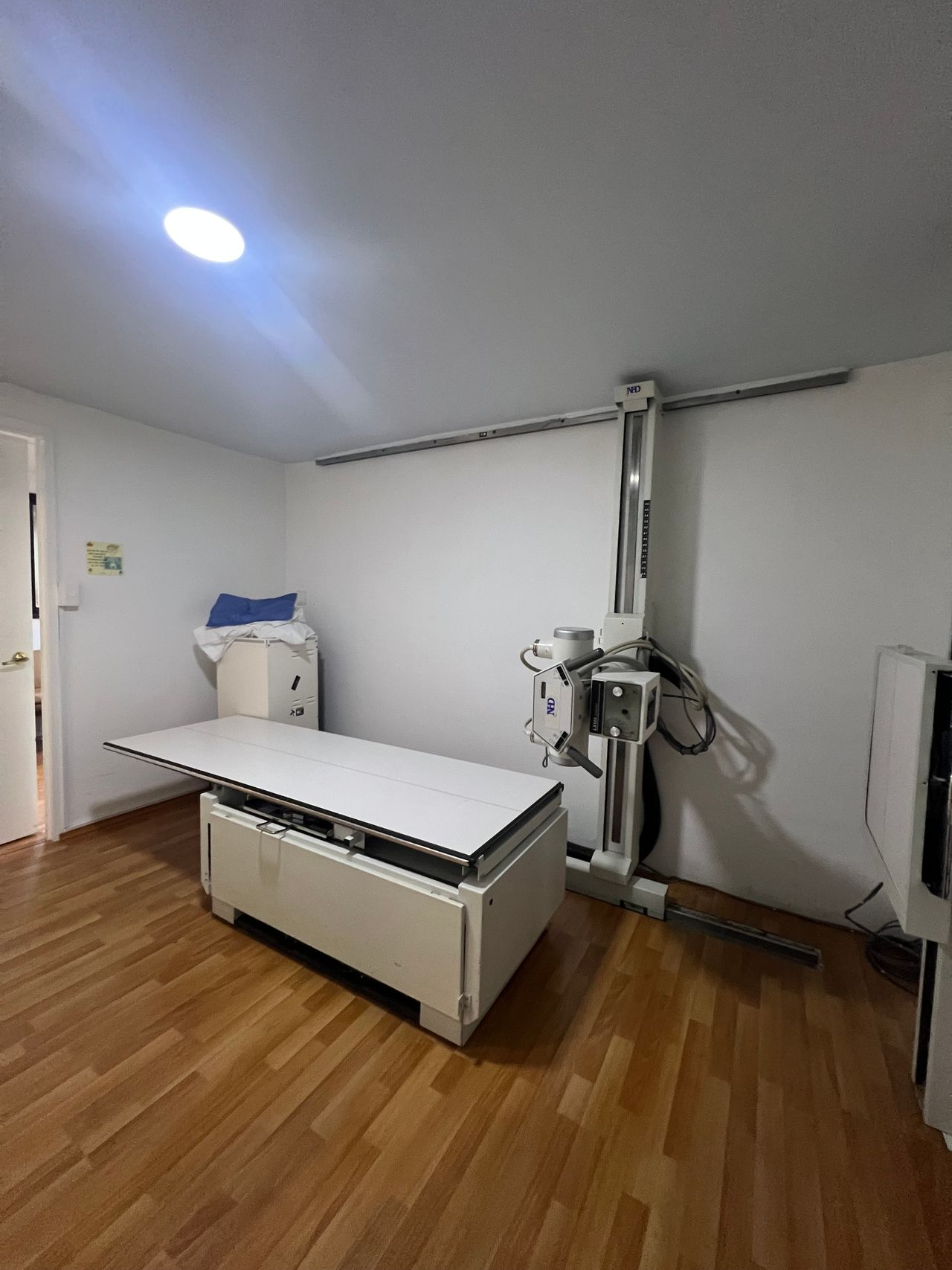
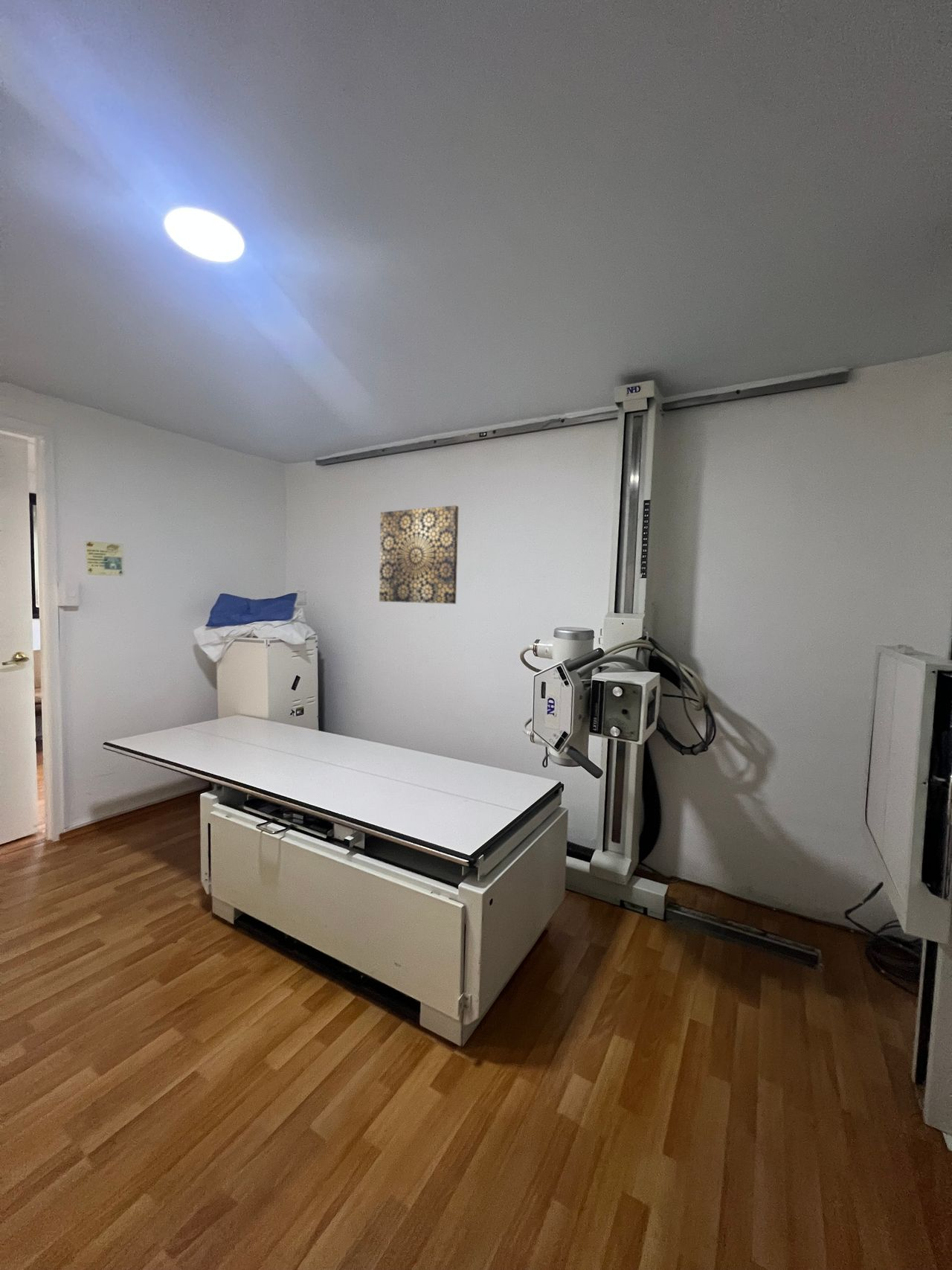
+ wall art [379,504,460,605]
